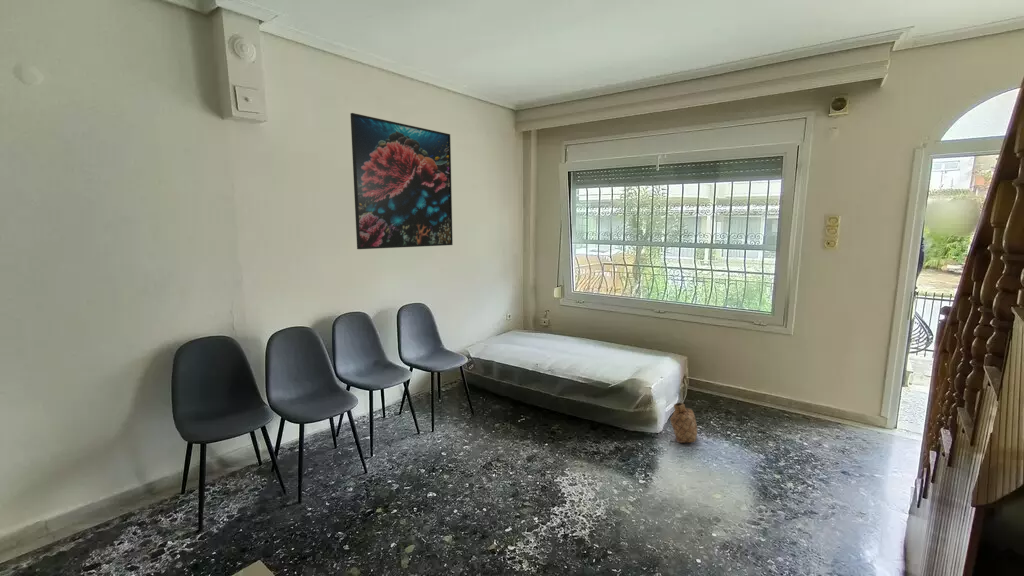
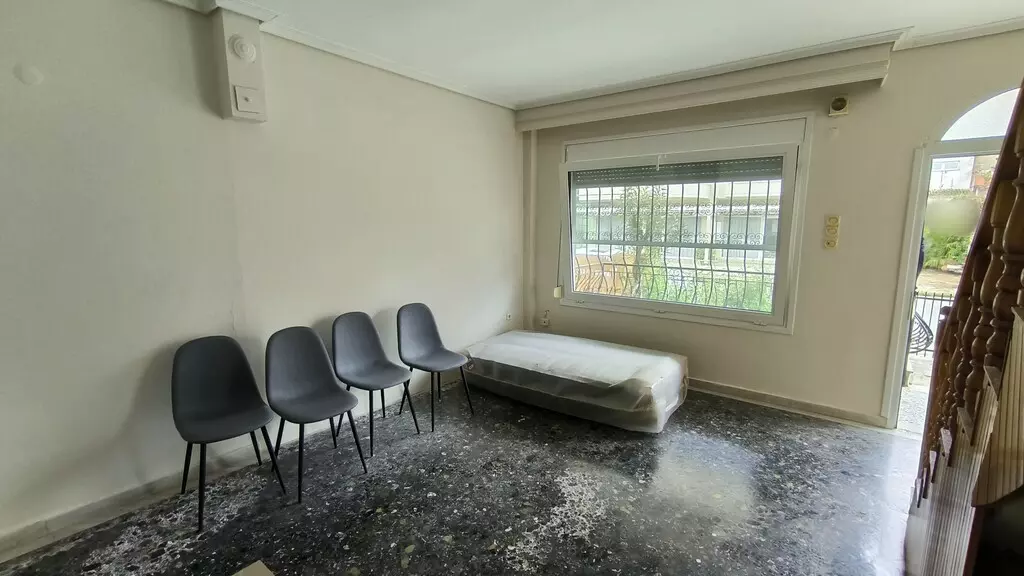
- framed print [349,112,454,250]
- basket [669,401,698,444]
